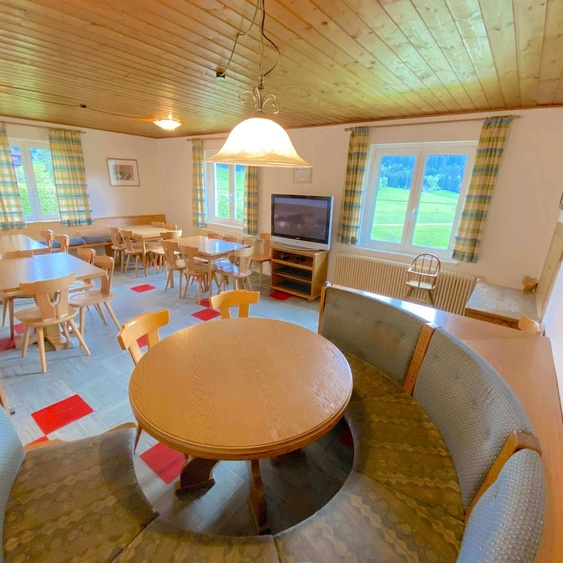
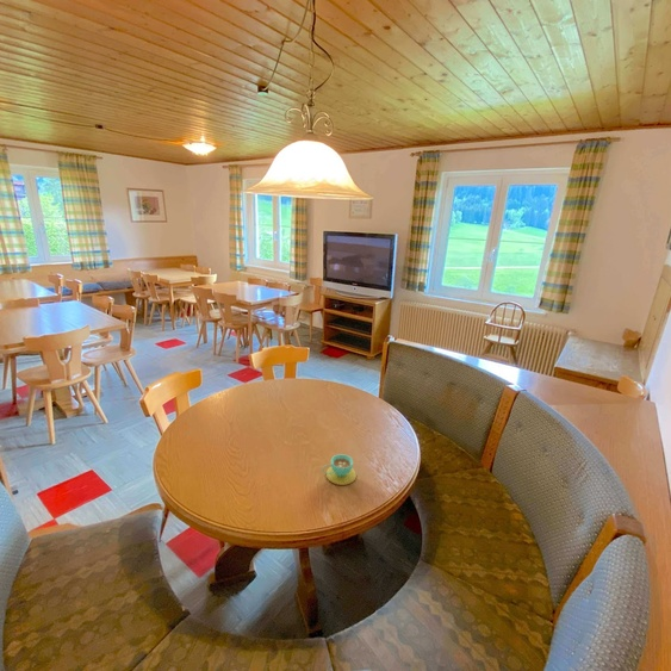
+ teacup [322,453,358,486]
